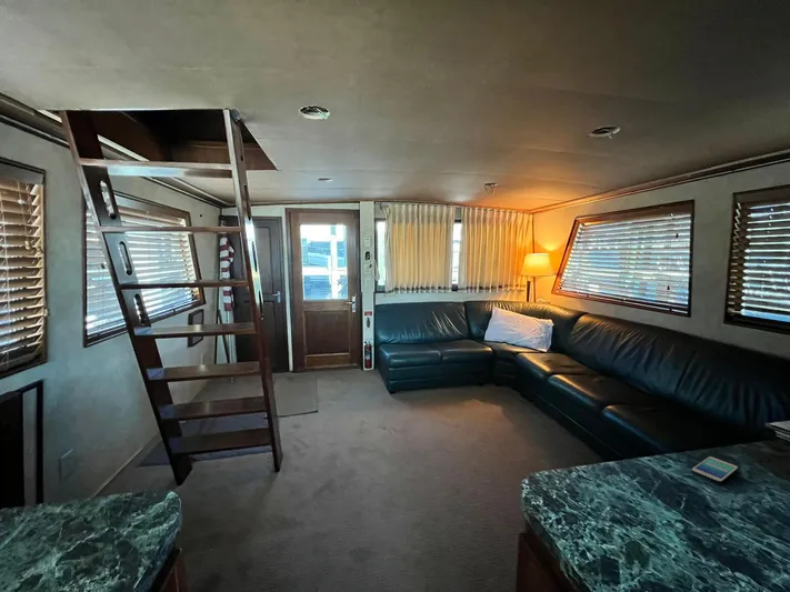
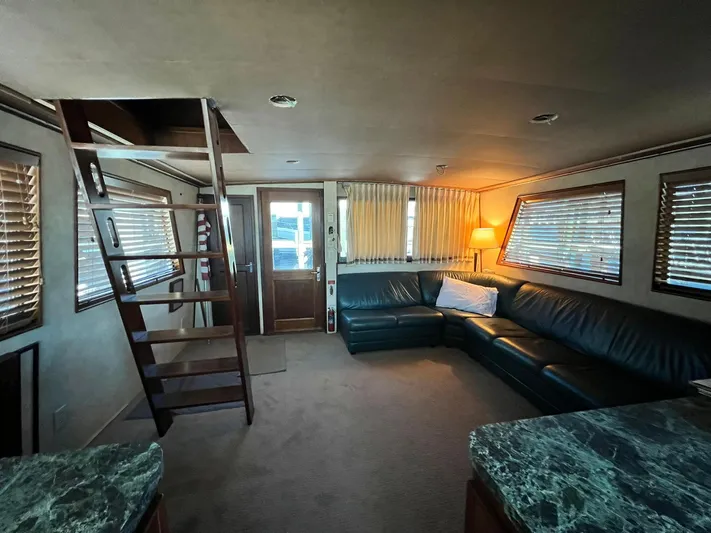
- smartphone [691,455,739,484]
